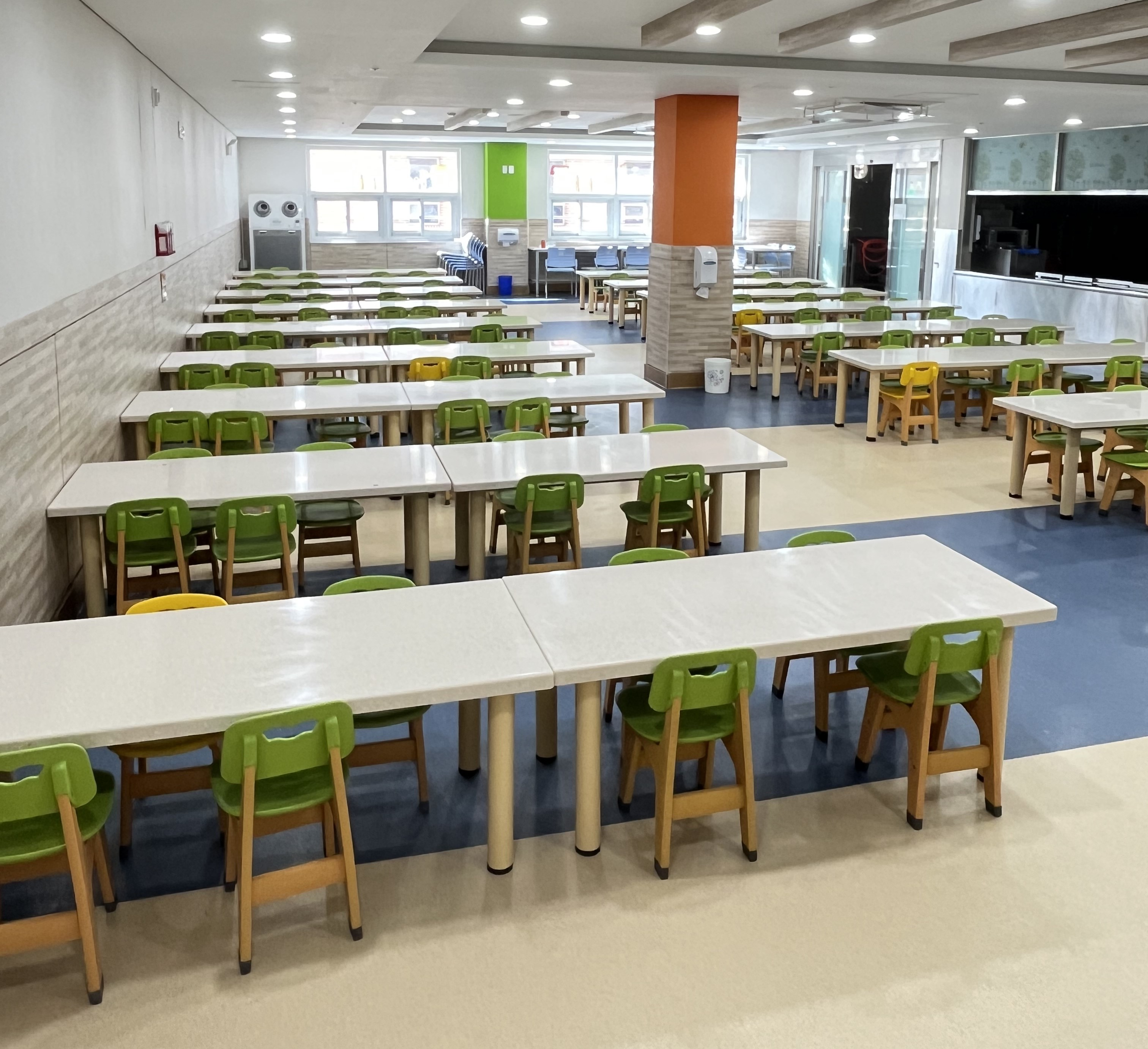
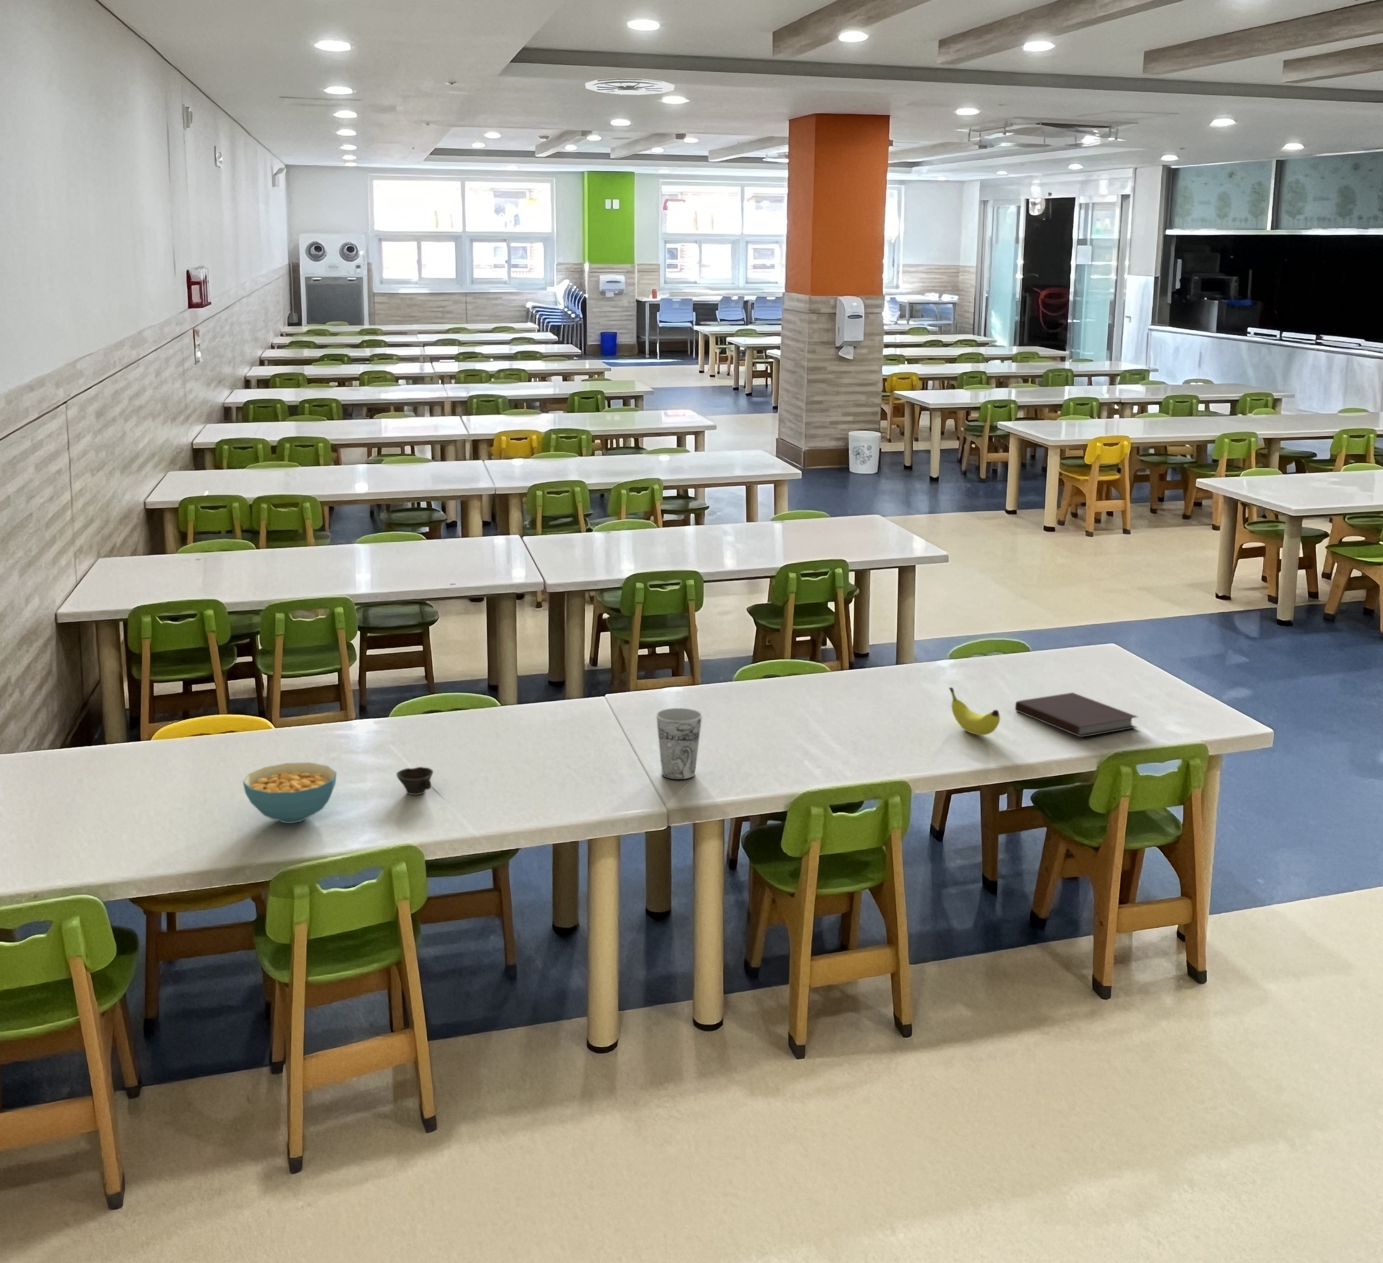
+ fruit [948,687,1001,736]
+ ceiling vent [585,78,675,95]
+ cereal bowl [242,762,337,824]
+ notebook [1014,692,1138,737]
+ cup [655,708,702,780]
+ cup [396,767,434,796]
